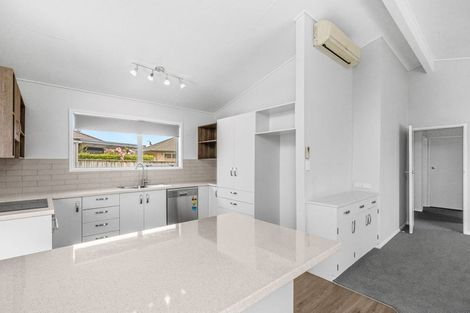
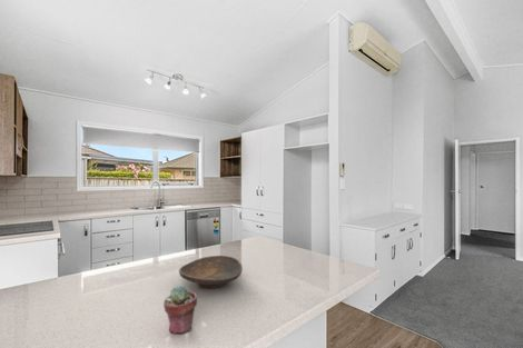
+ potted succulent [162,285,198,335]
+ decorative bowl [178,255,244,289]
